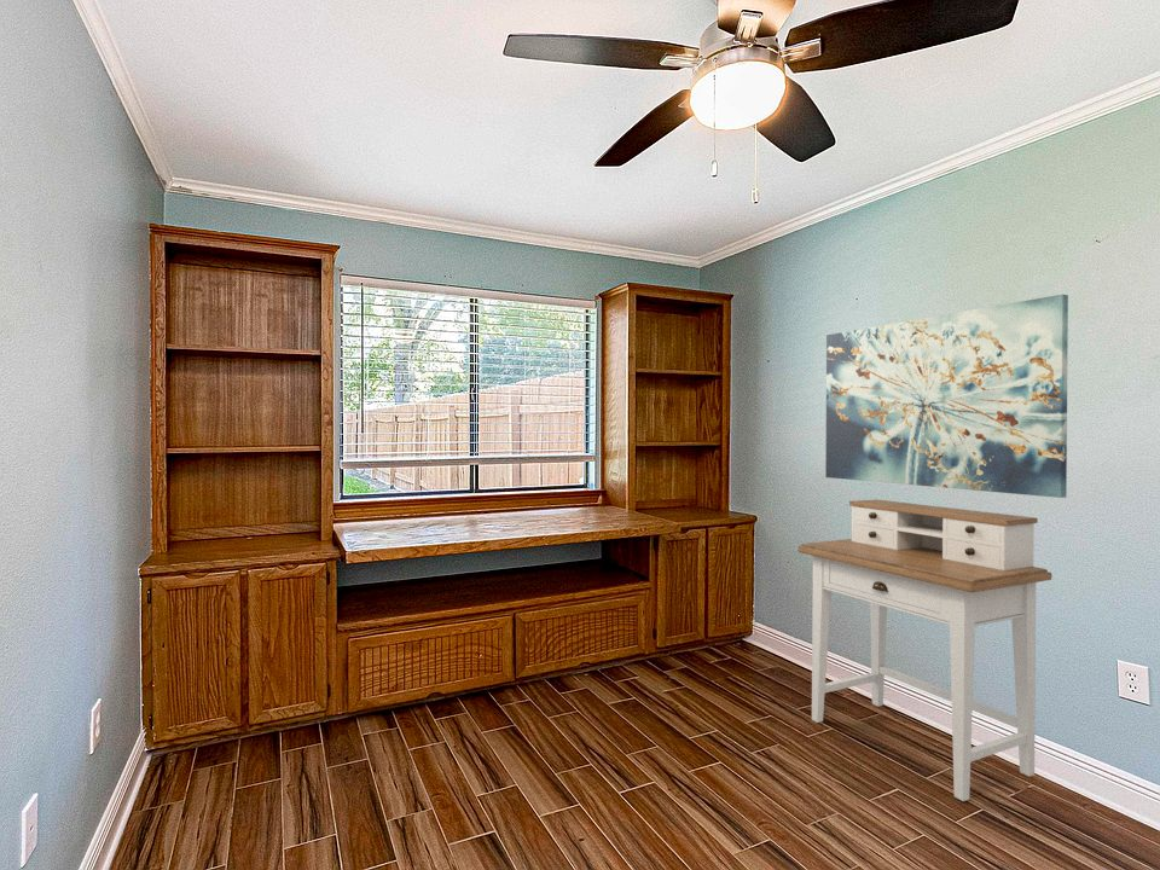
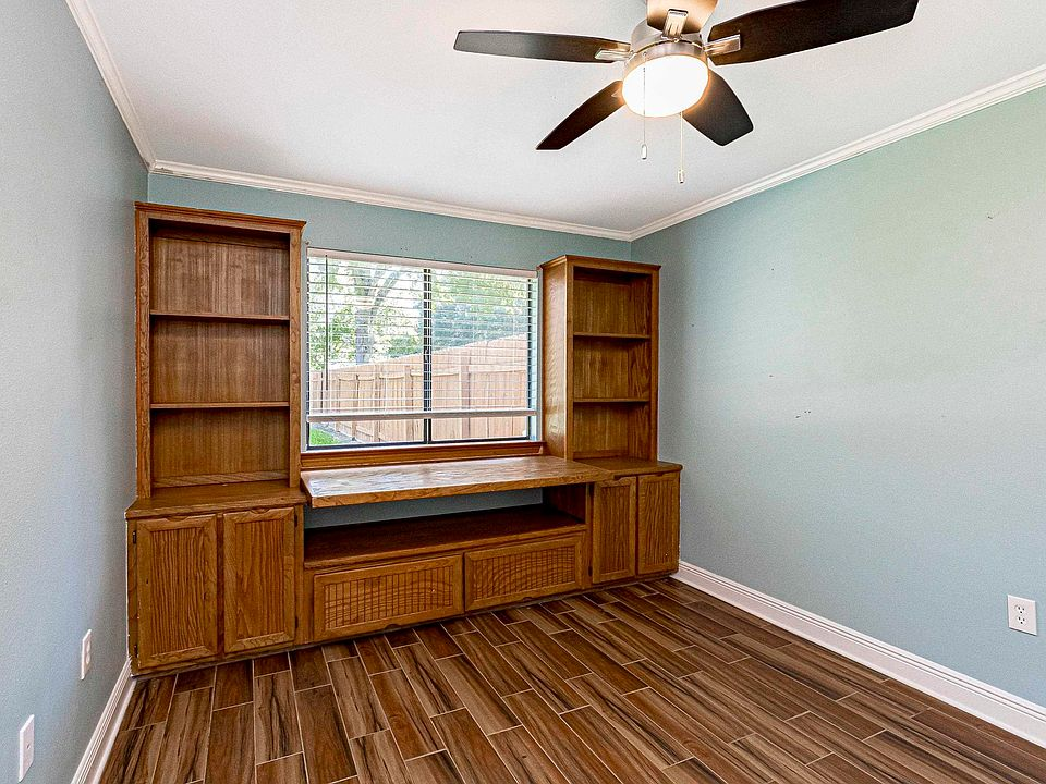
- desk [796,498,1054,802]
- wall art [824,294,1069,499]
